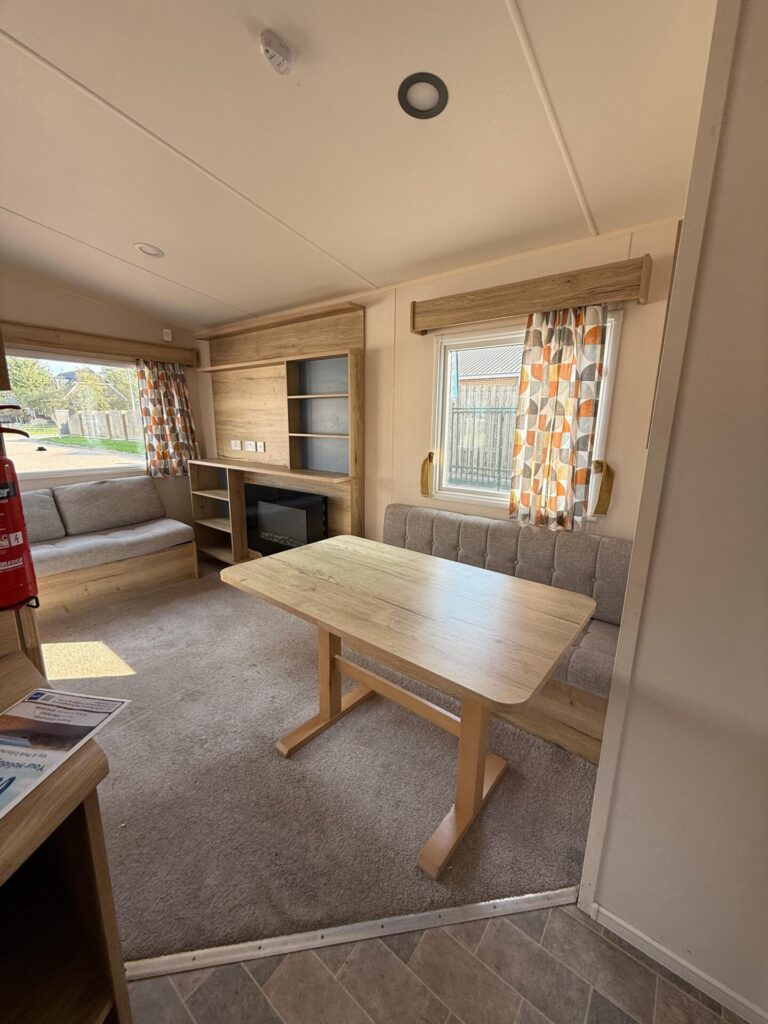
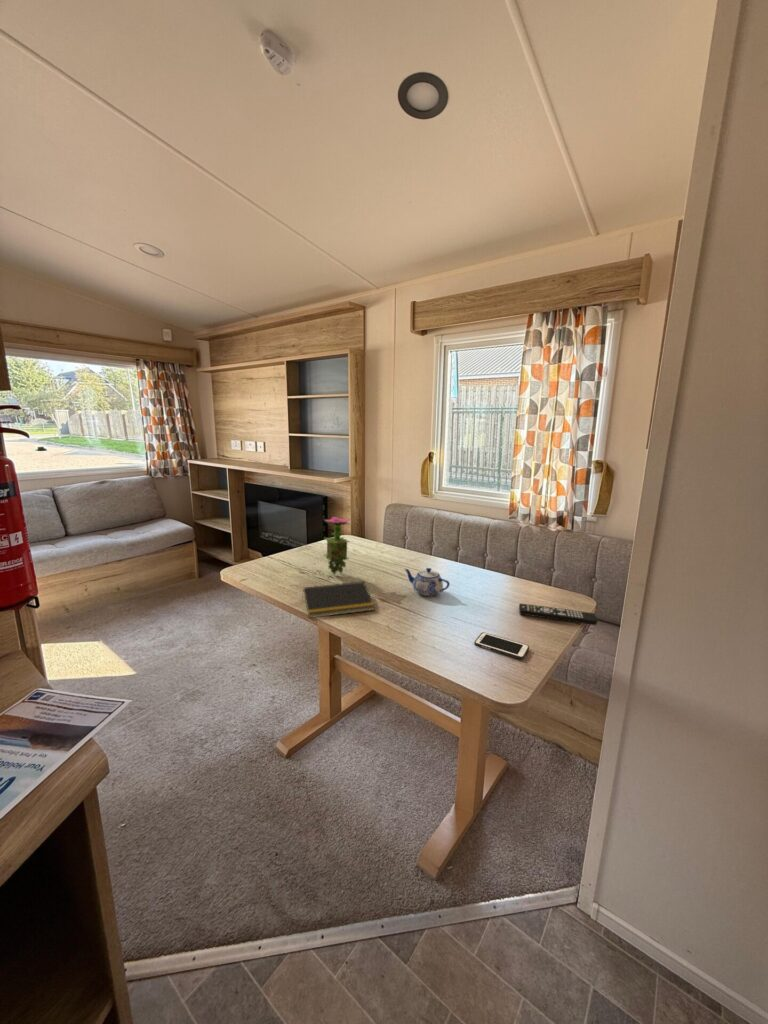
+ cell phone [473,631,530,660]
+ remote control [518,602,598,626]
+ teapot [404,567,451,597]
+ flower [323,515,353,576]
+ notepad [301,580,376,619]
